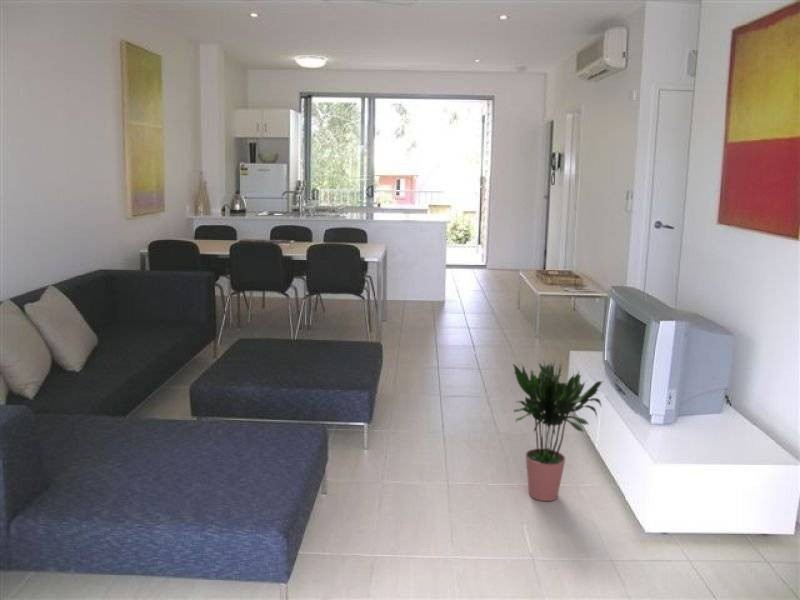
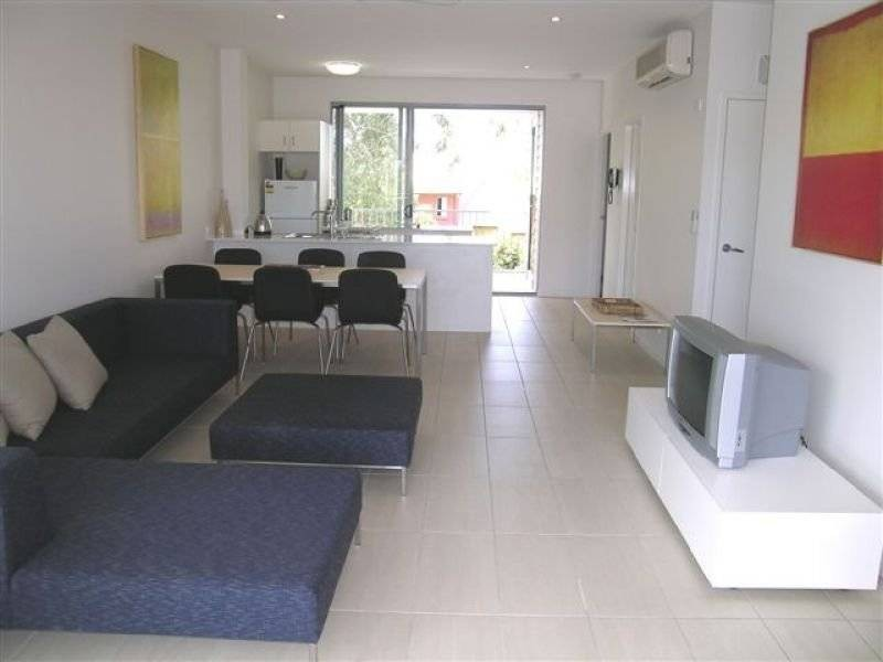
- potted plant [512,359,604,502]
